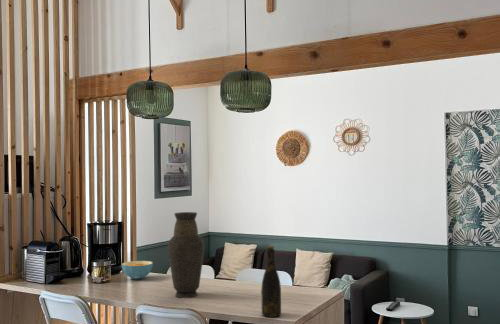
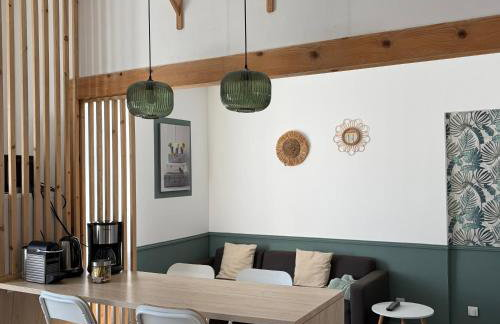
- bottle [260,245,282,318]
- cereal bowl [121,260,154,280]
- vase [167,211,205,299]
